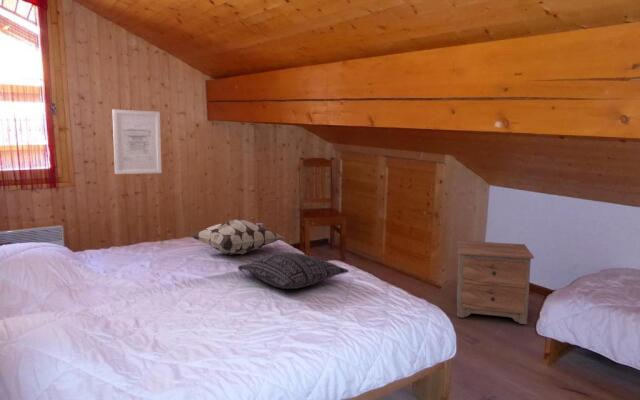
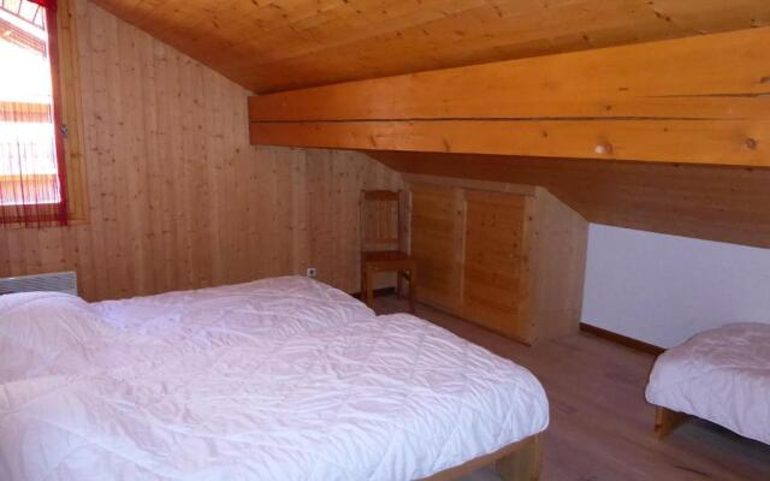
- pillow [237,252,350,290]
- wall art [111,108,163,175]
- nightstand [456,239,535,325]
- decorative pillow [190,218,286,256]
